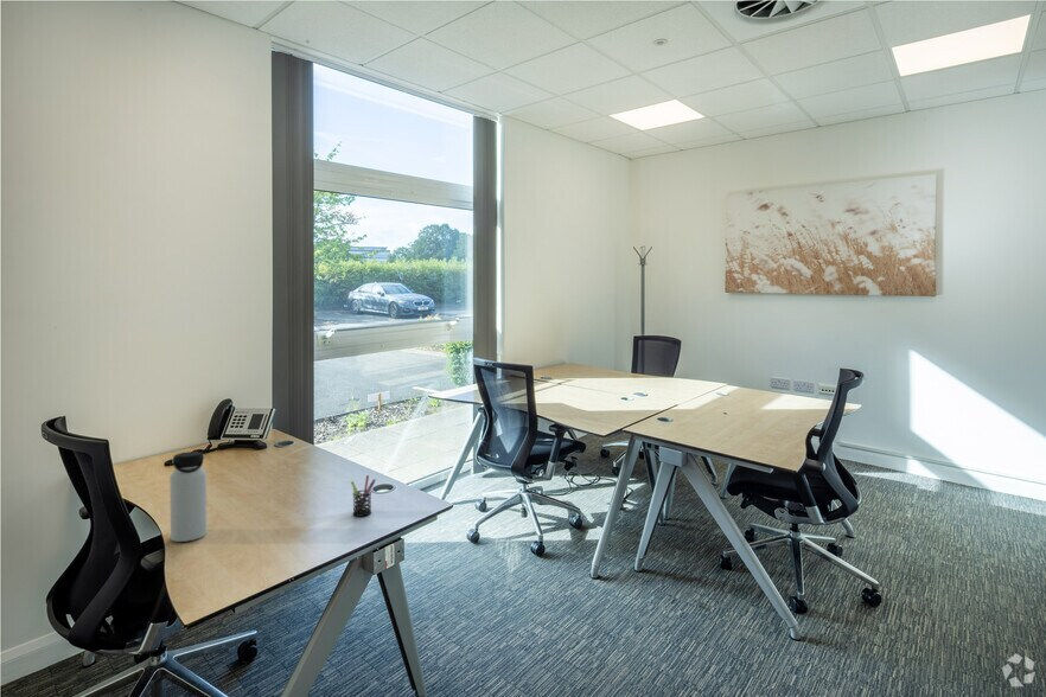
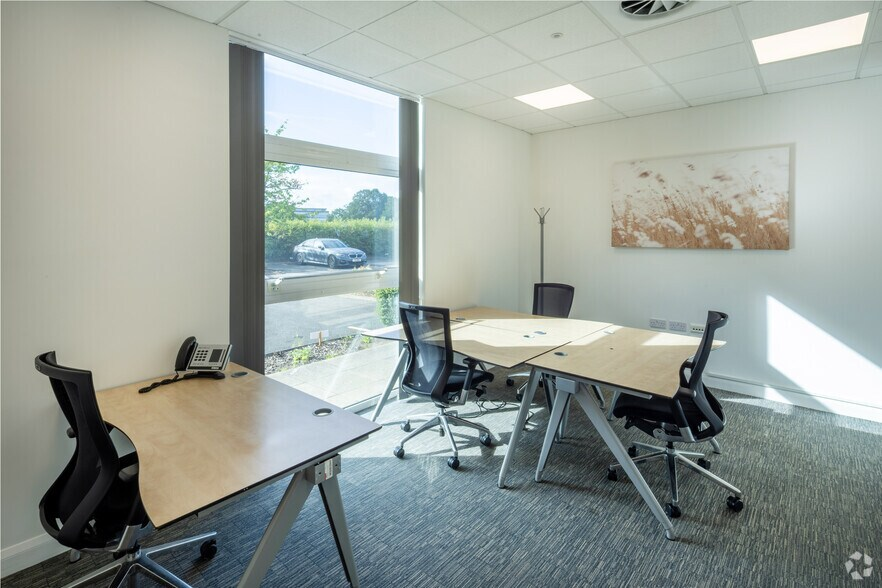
- pen holder [350,474,377,518]
- water bottle [168,450,208,543]
